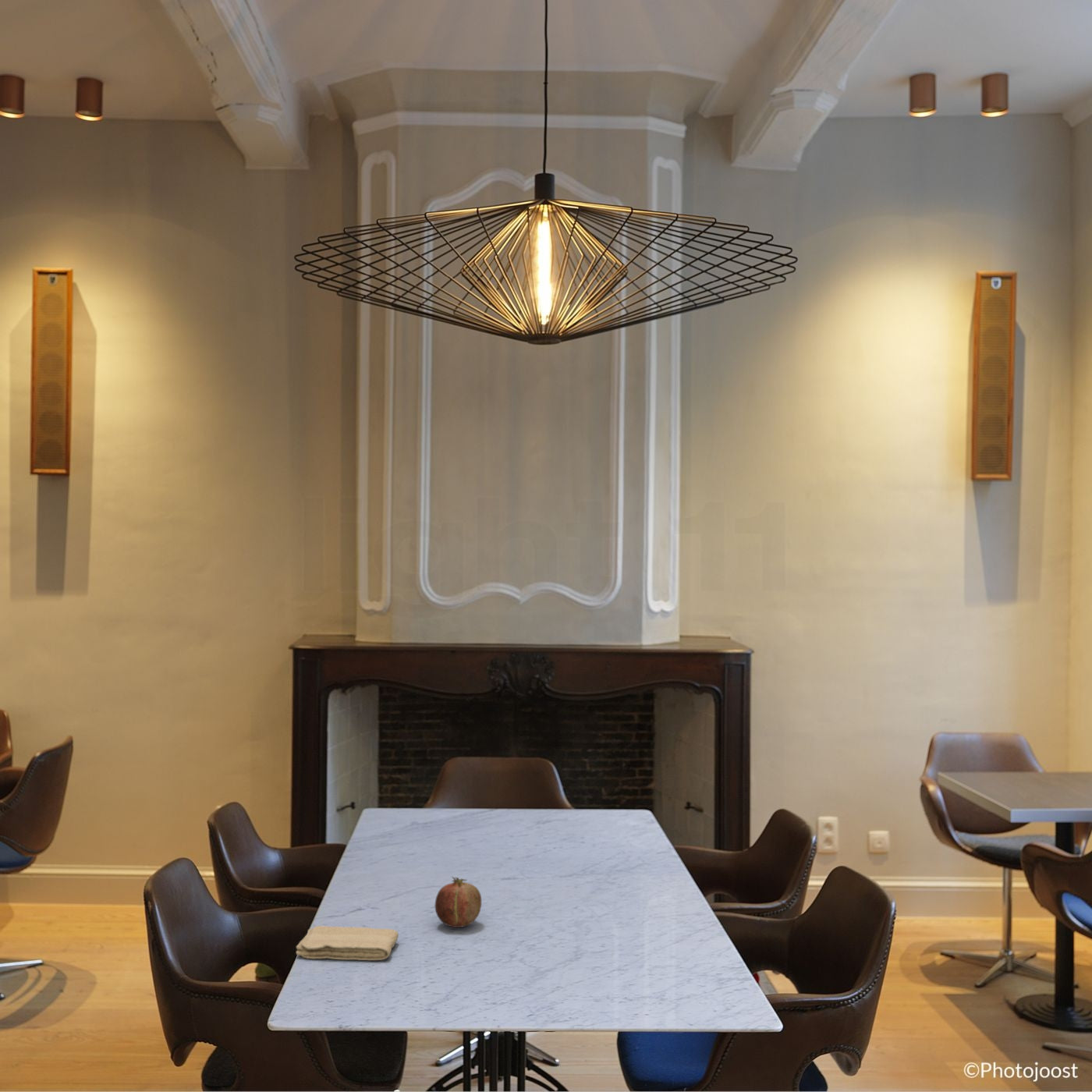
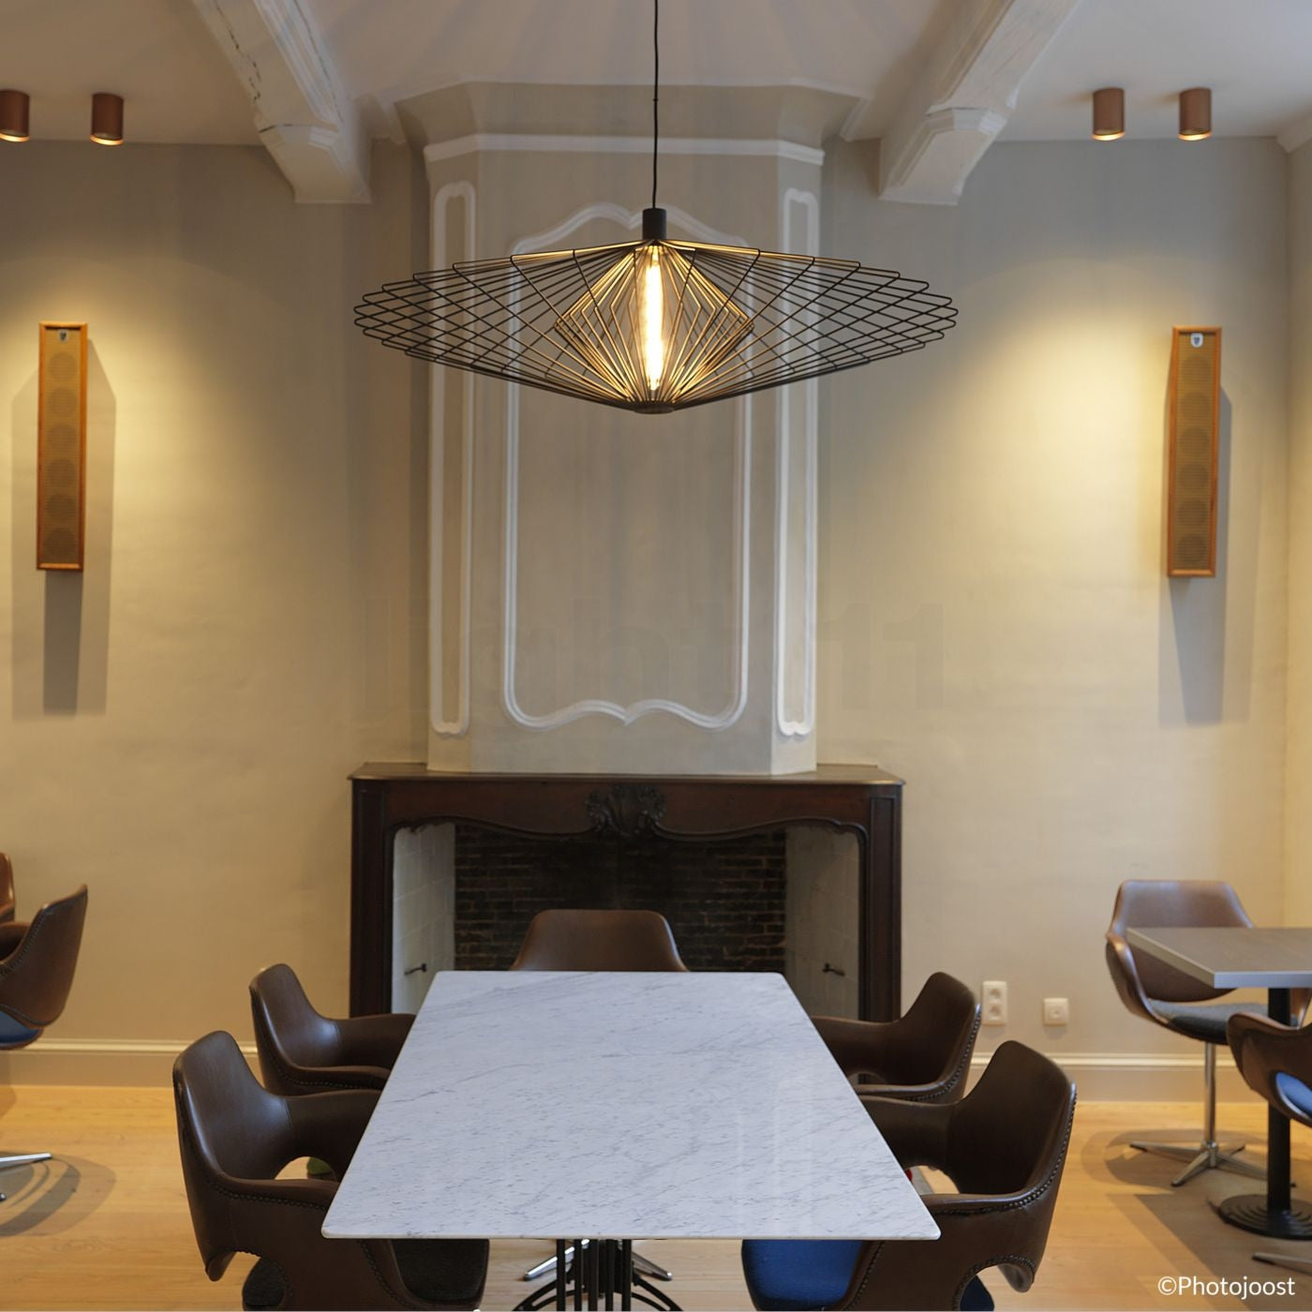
- fruit [434,876,482,928]
- washcloth [296,925,399,961]
